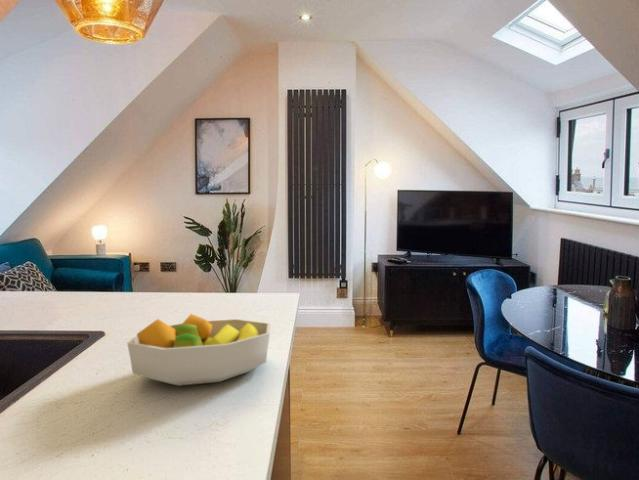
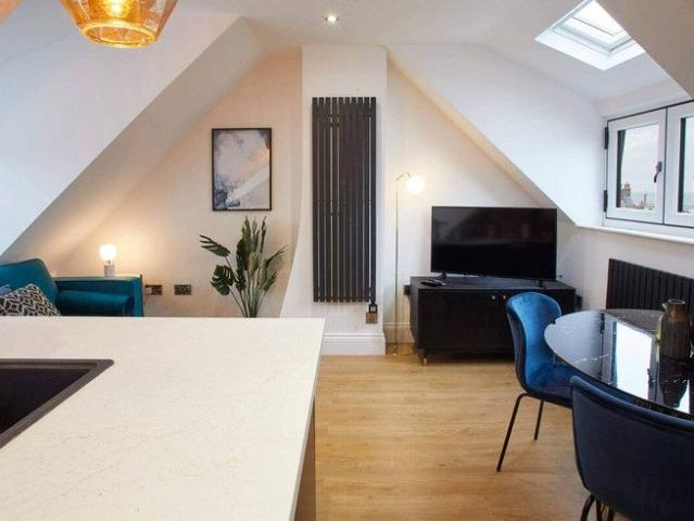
- fruit bowl [126,313,272,387]
